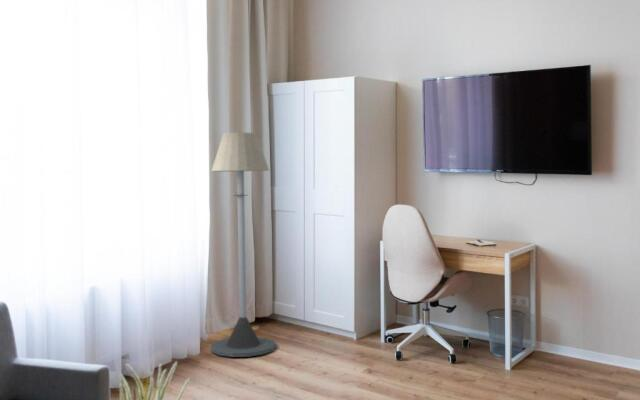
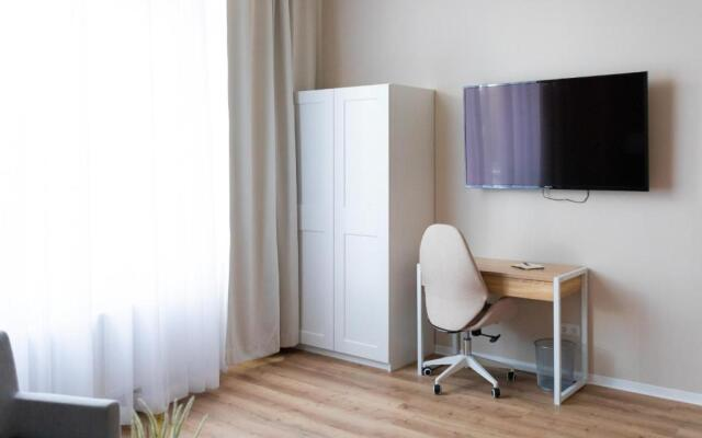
- floor lamp [210,132,277,358]
